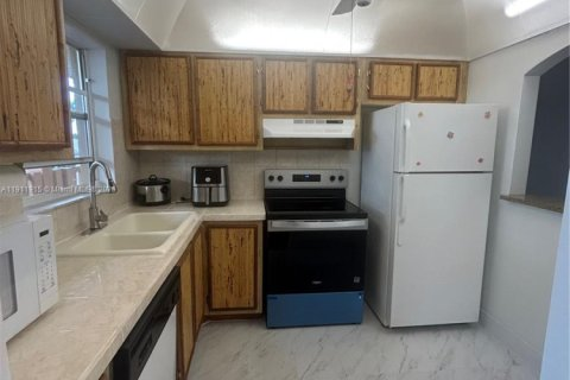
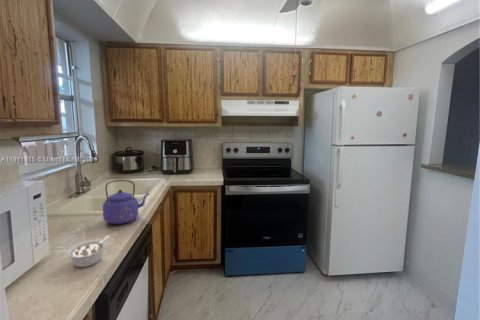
+ kettle [102,179,151,225]
+ legume [65,234,110,268]
